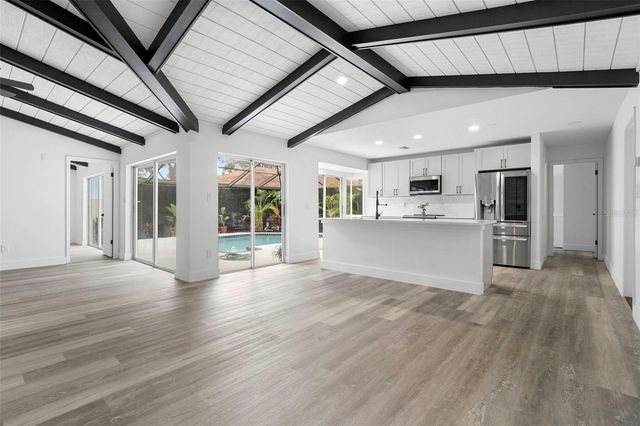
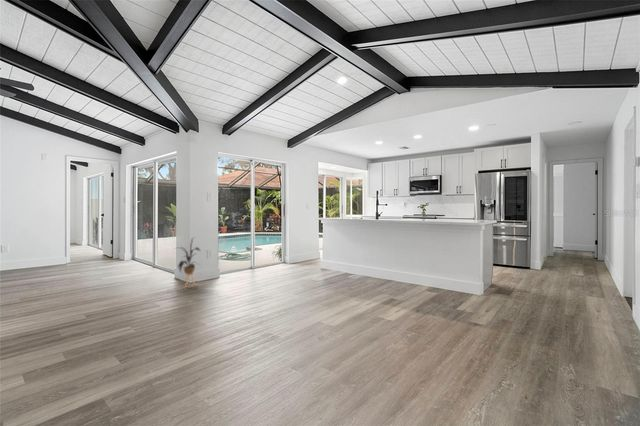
+ house plant [172,236,201,288]
